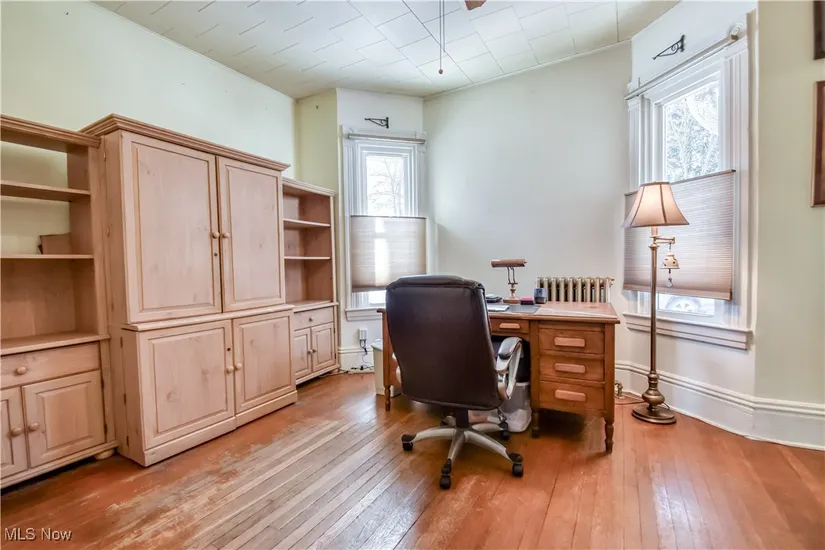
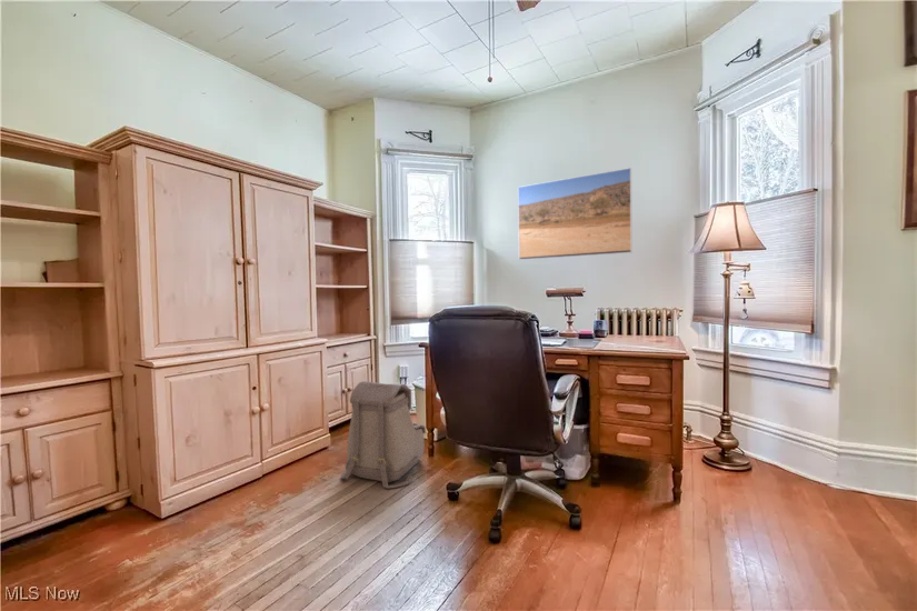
+ backpack [340,380,427,490]
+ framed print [517,167,634,261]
